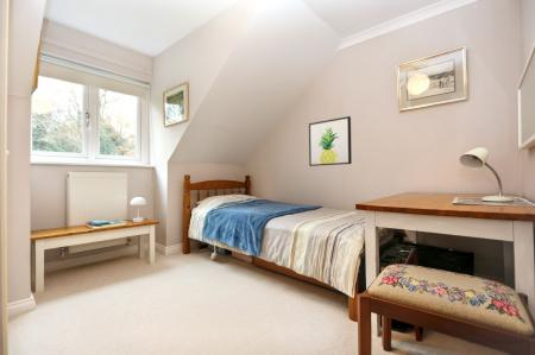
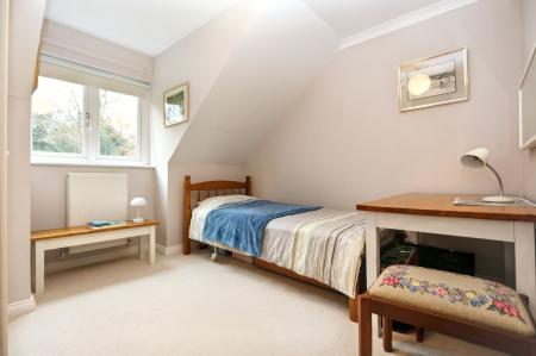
- wall art [308,115,353,167]
